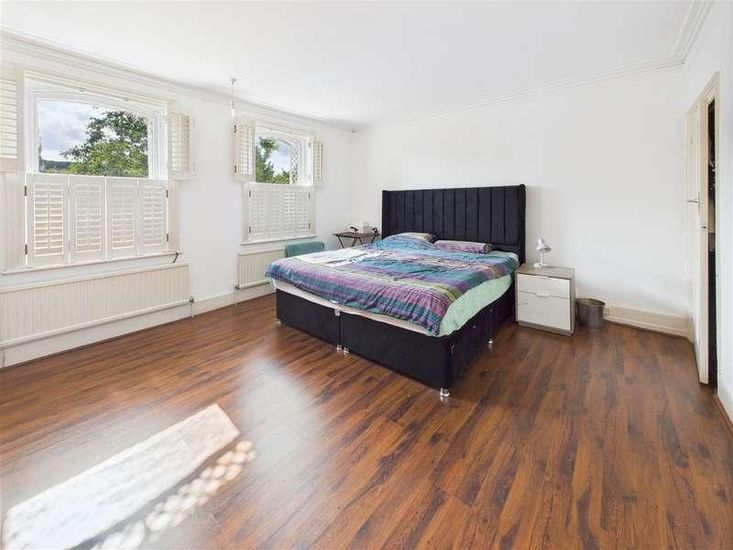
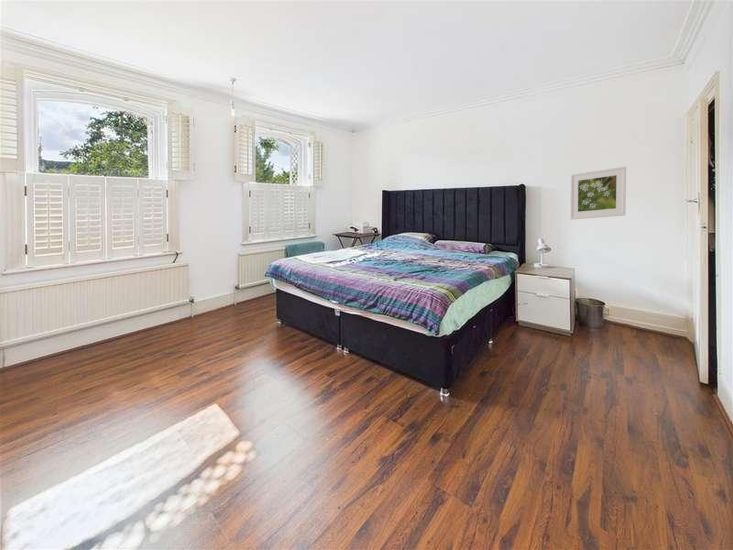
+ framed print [569,165,627,221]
